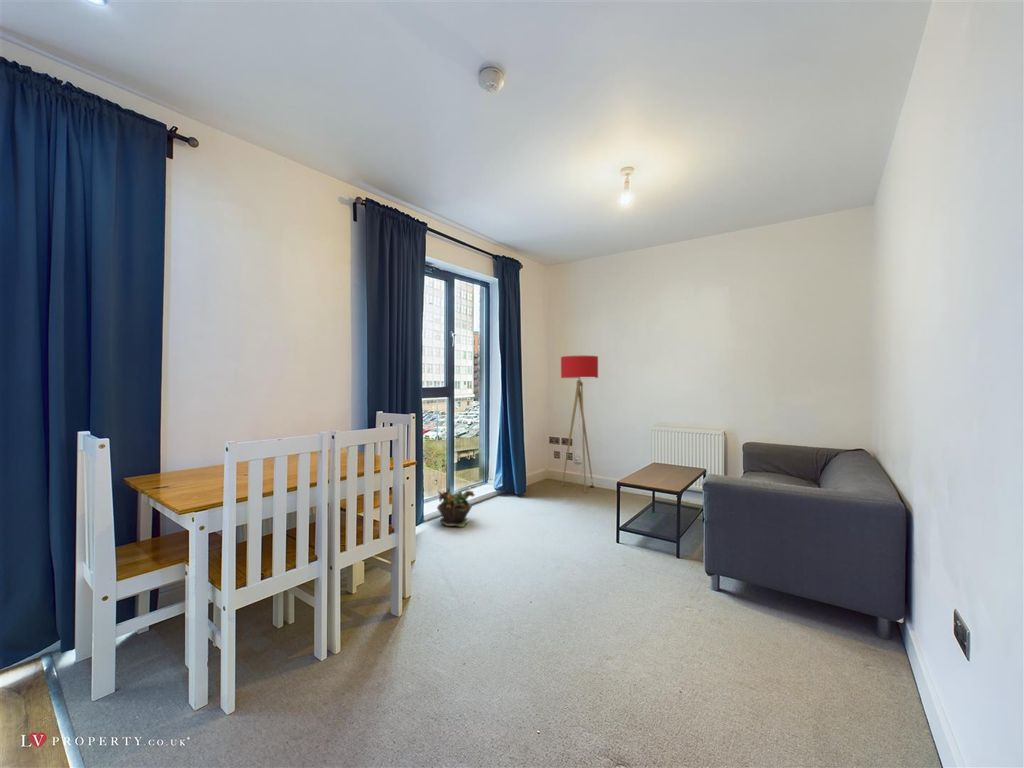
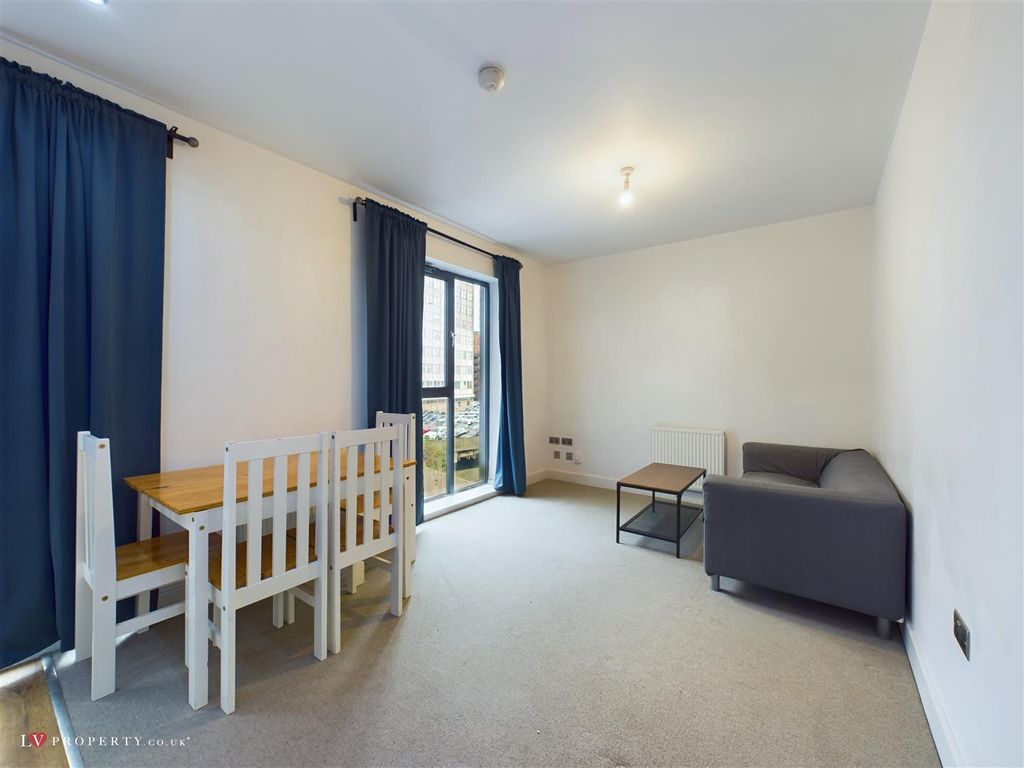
- floor lamp [560,355,599,493]
- potted plant [436,486,476,528]
